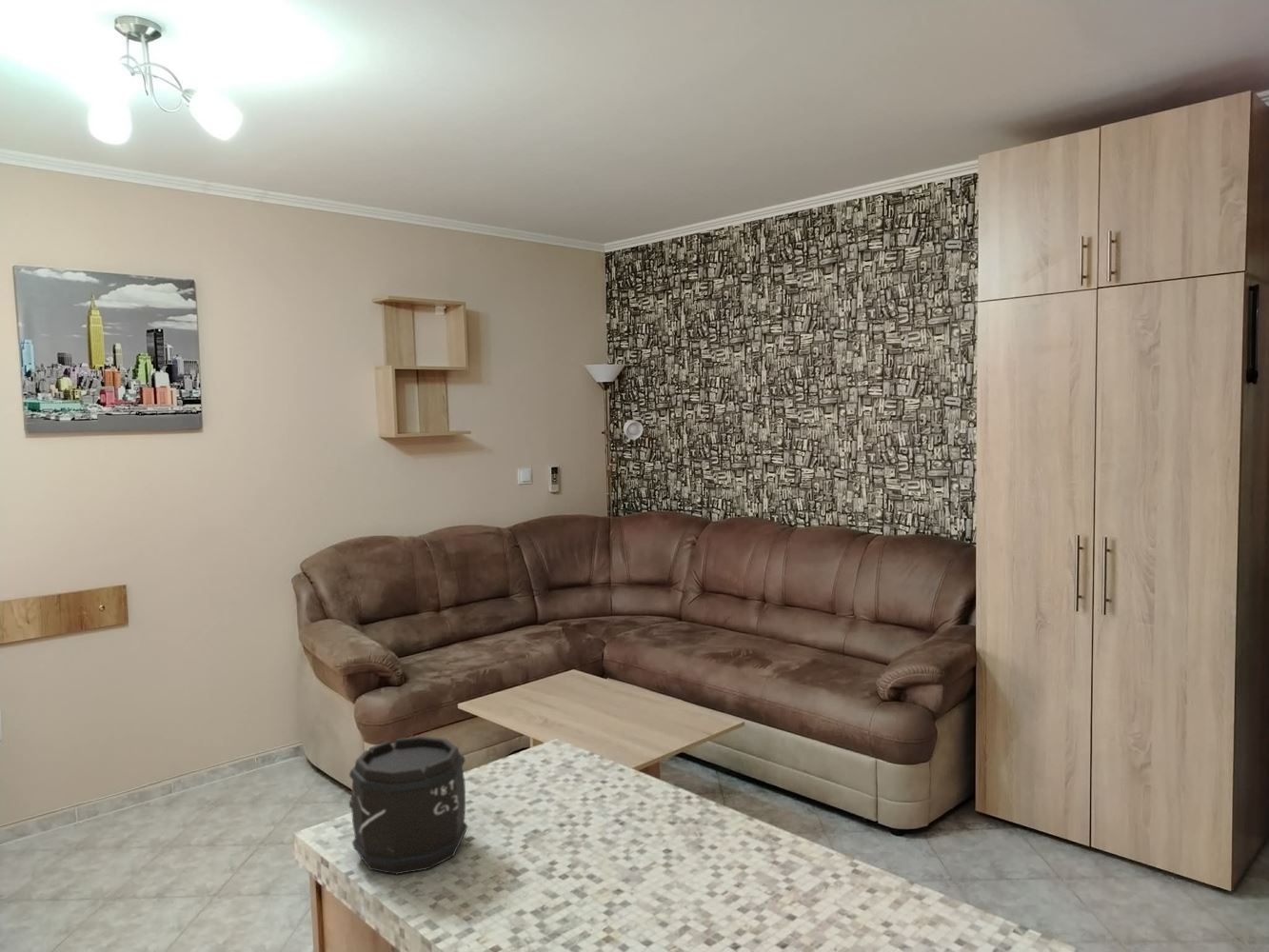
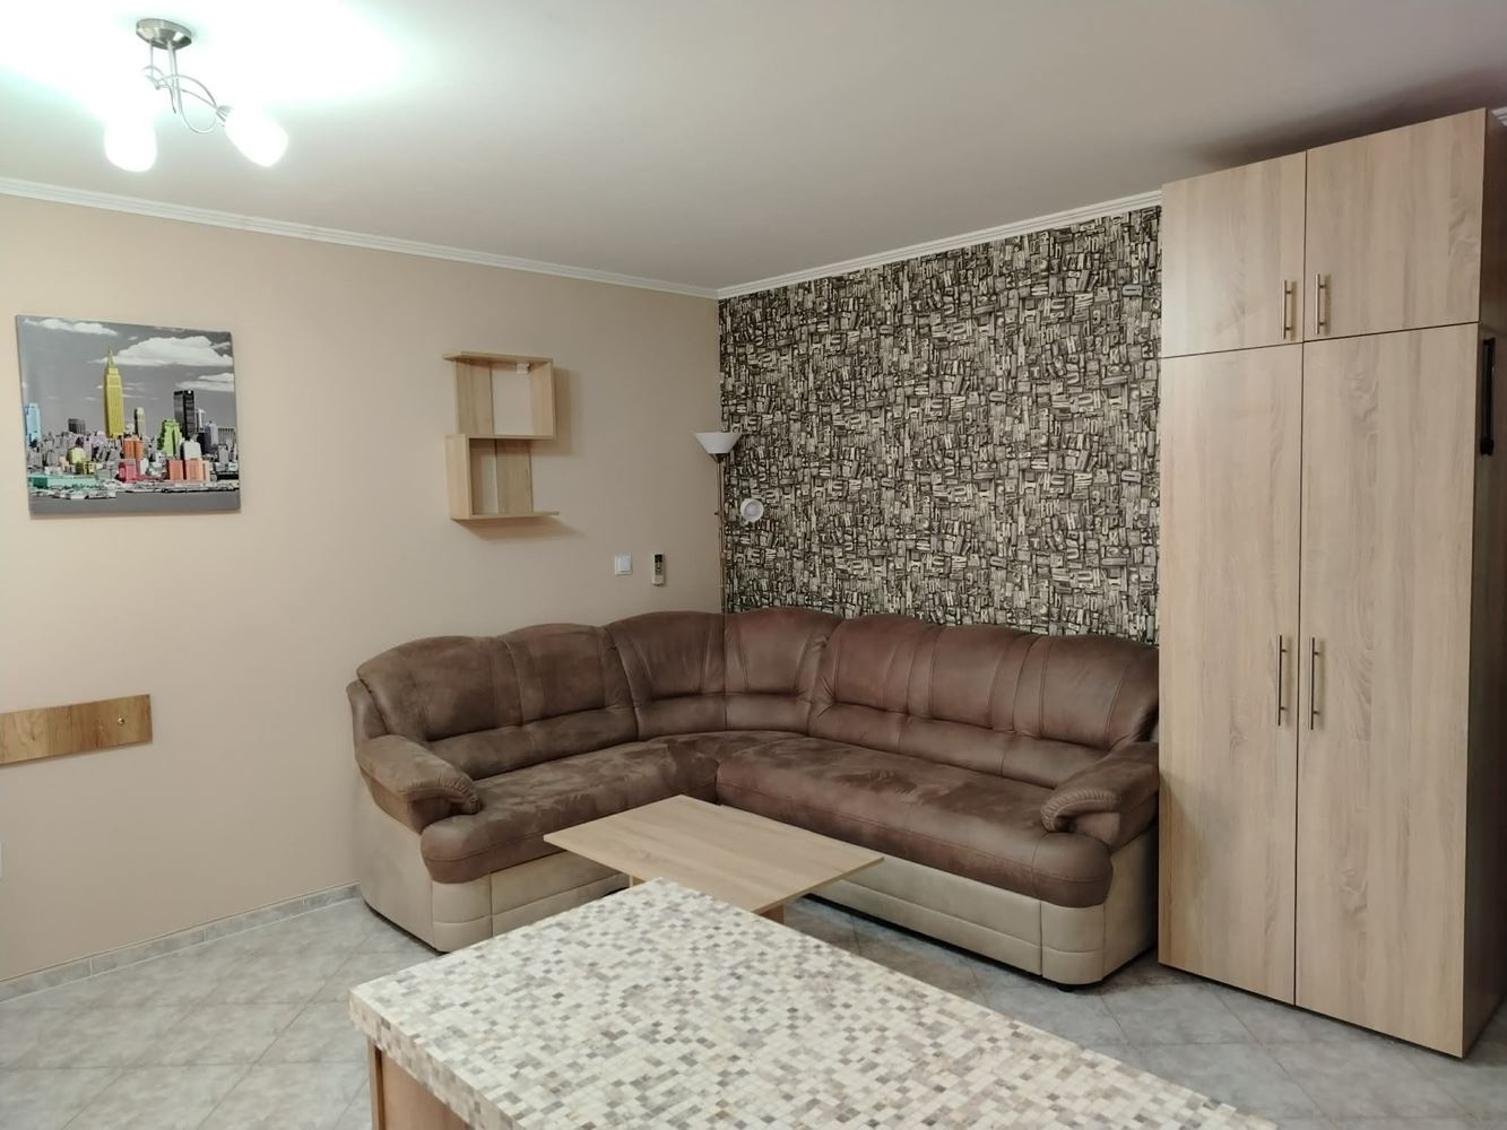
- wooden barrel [348,735,468,876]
